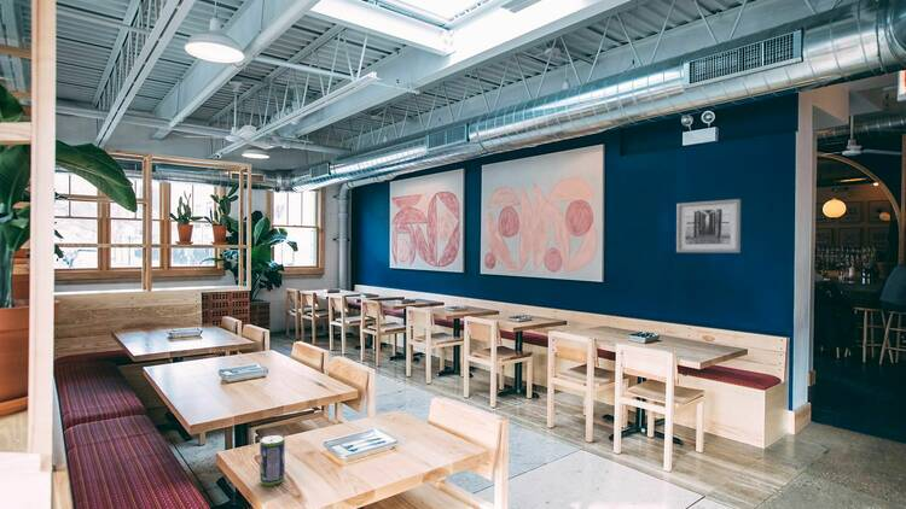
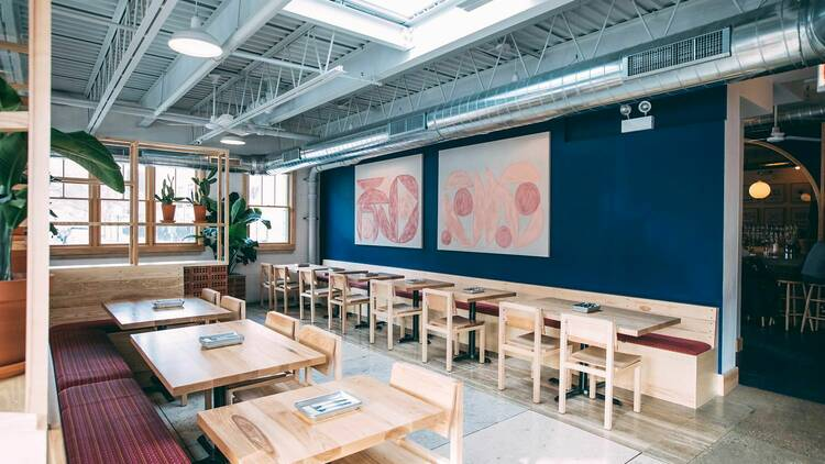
- beverage can [259,434,286,487]
- wall art [675,198,742,253]
